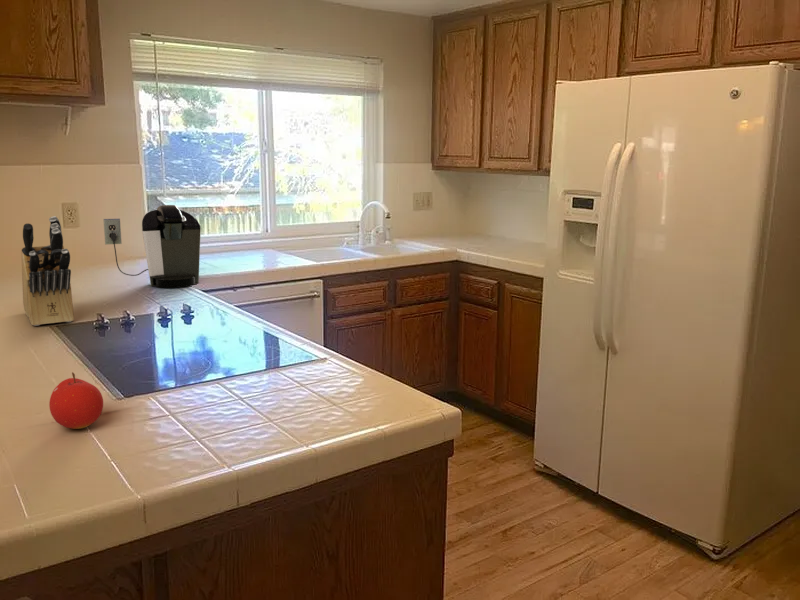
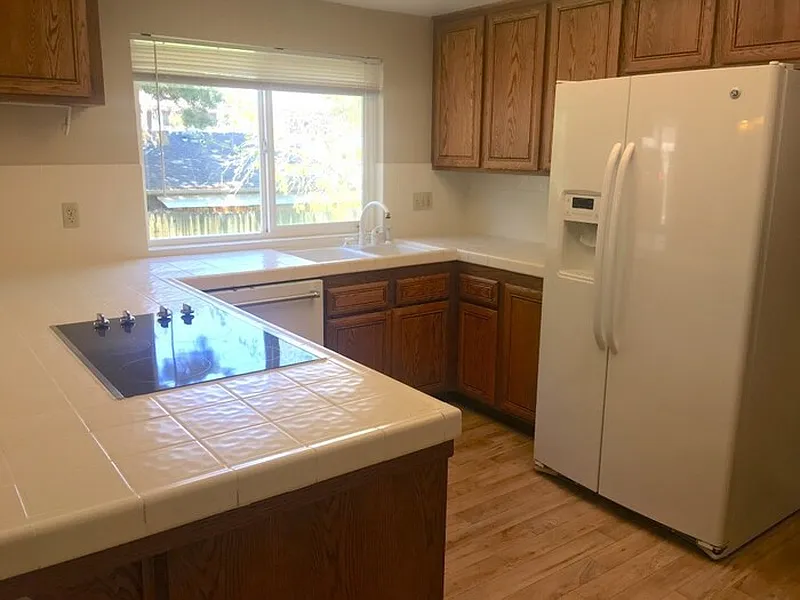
- coffee maker [102,204,202,289]
- knife block [20,215,75,327]
- fruit [48,371,104,430]
